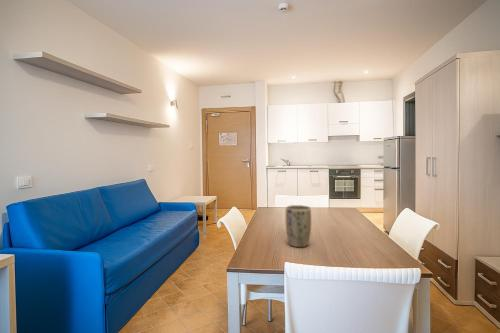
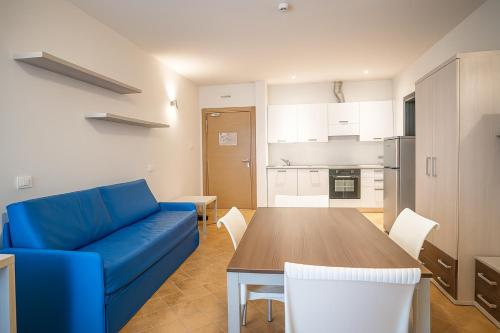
- plant pot [285,204,312,248]
